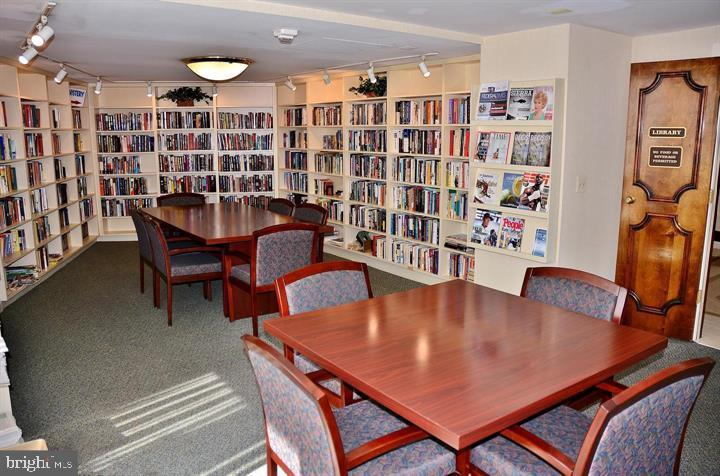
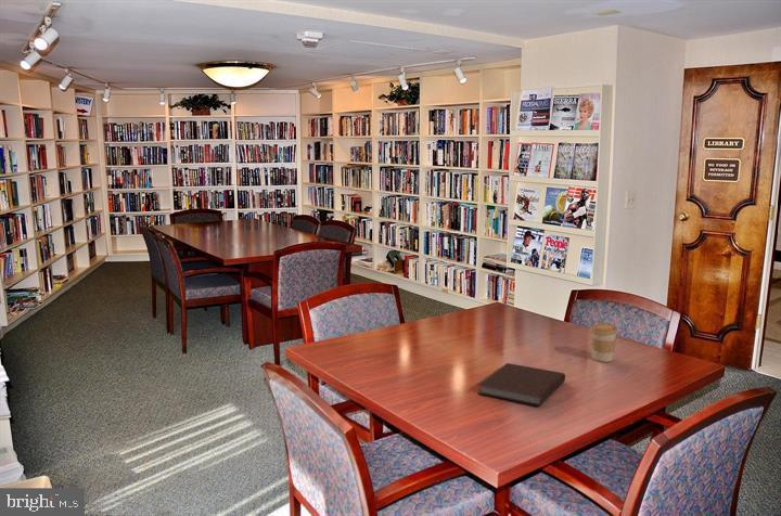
+ notebook [477,362,566,408]
+ coffee cup [589,322,618,363]
